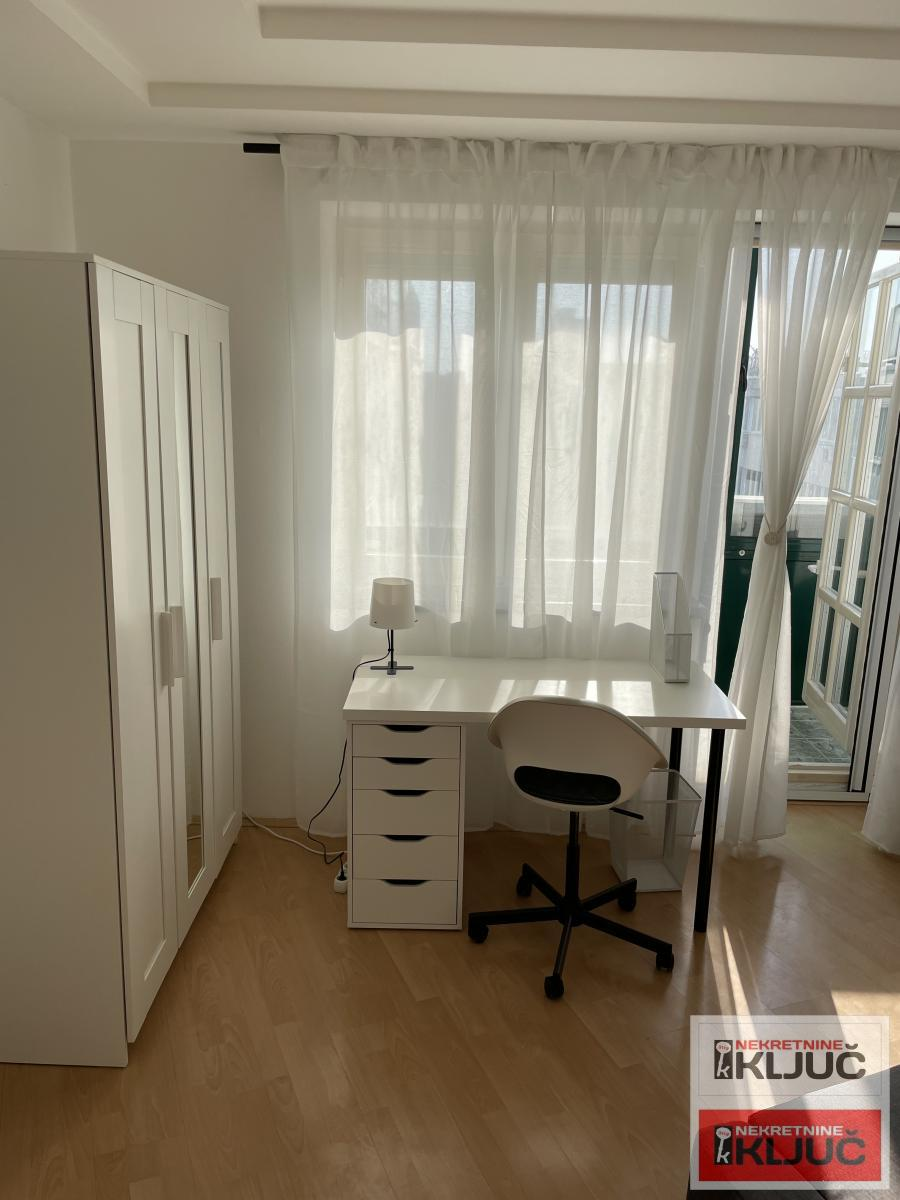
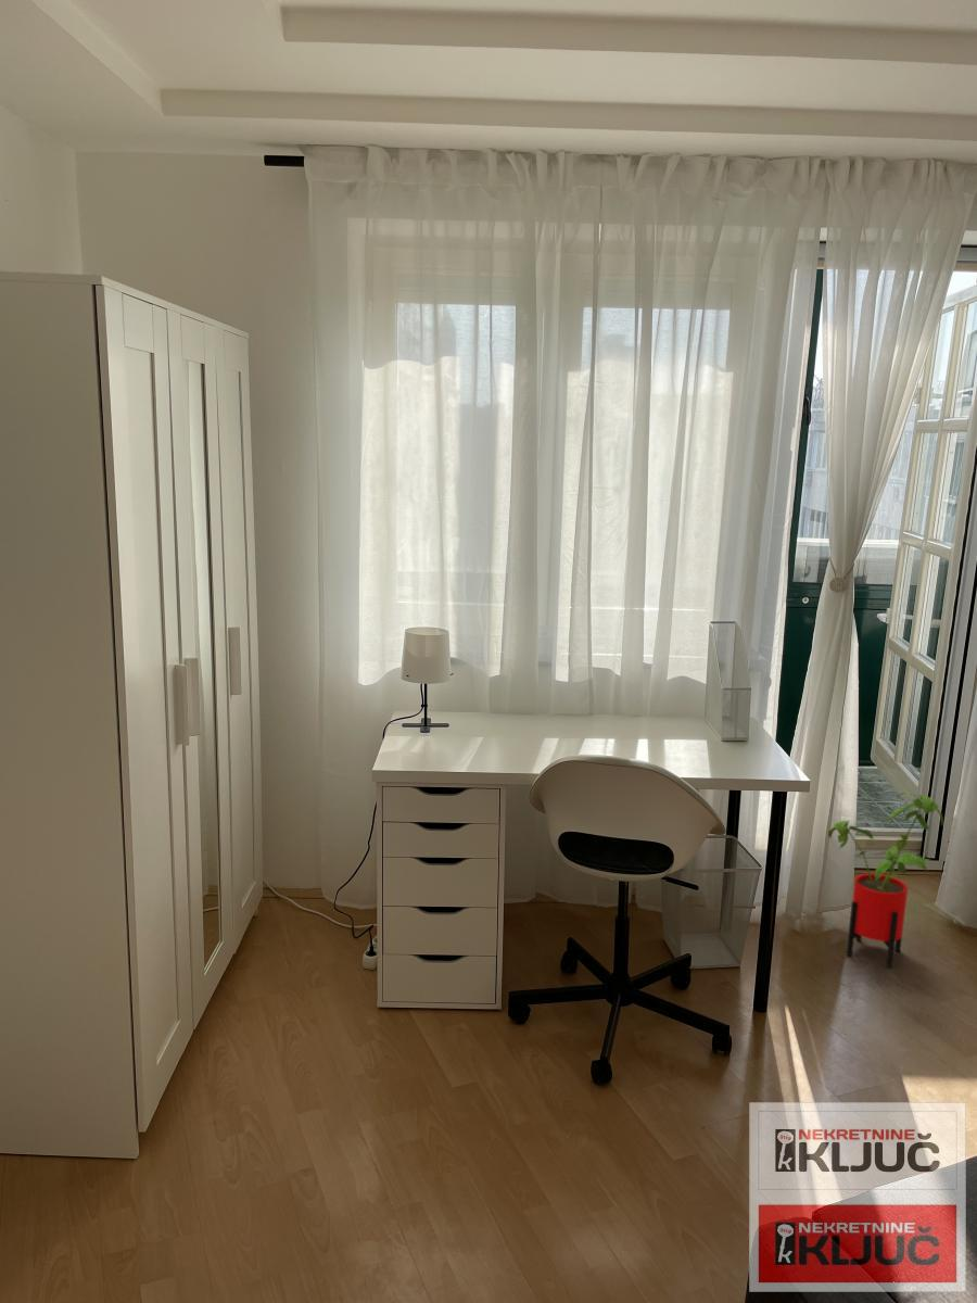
+ house plant [827,790,944,969]
